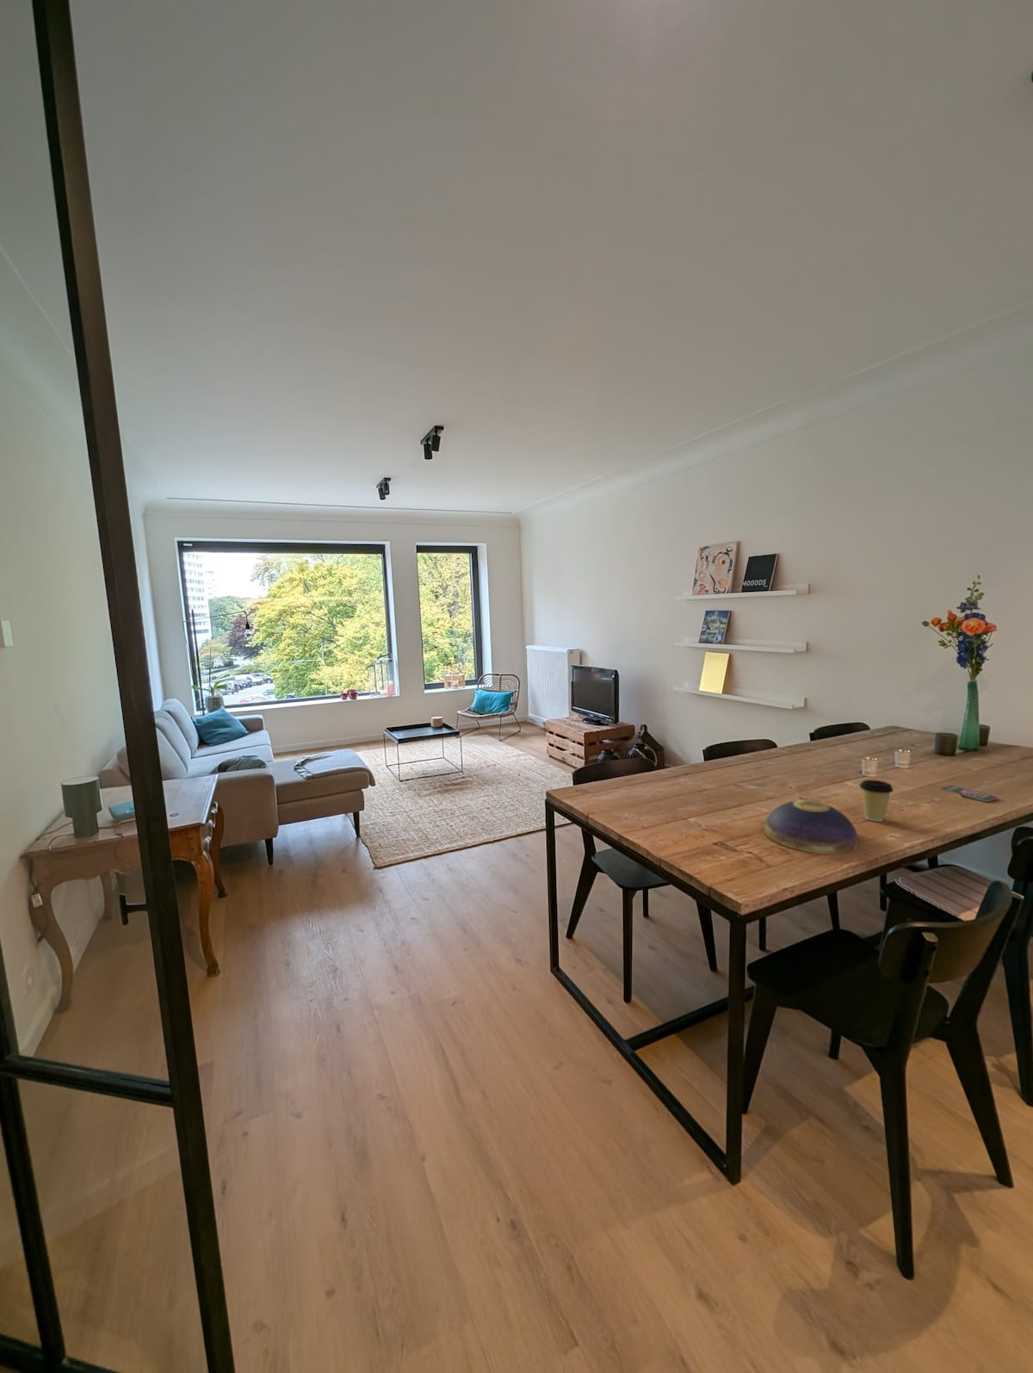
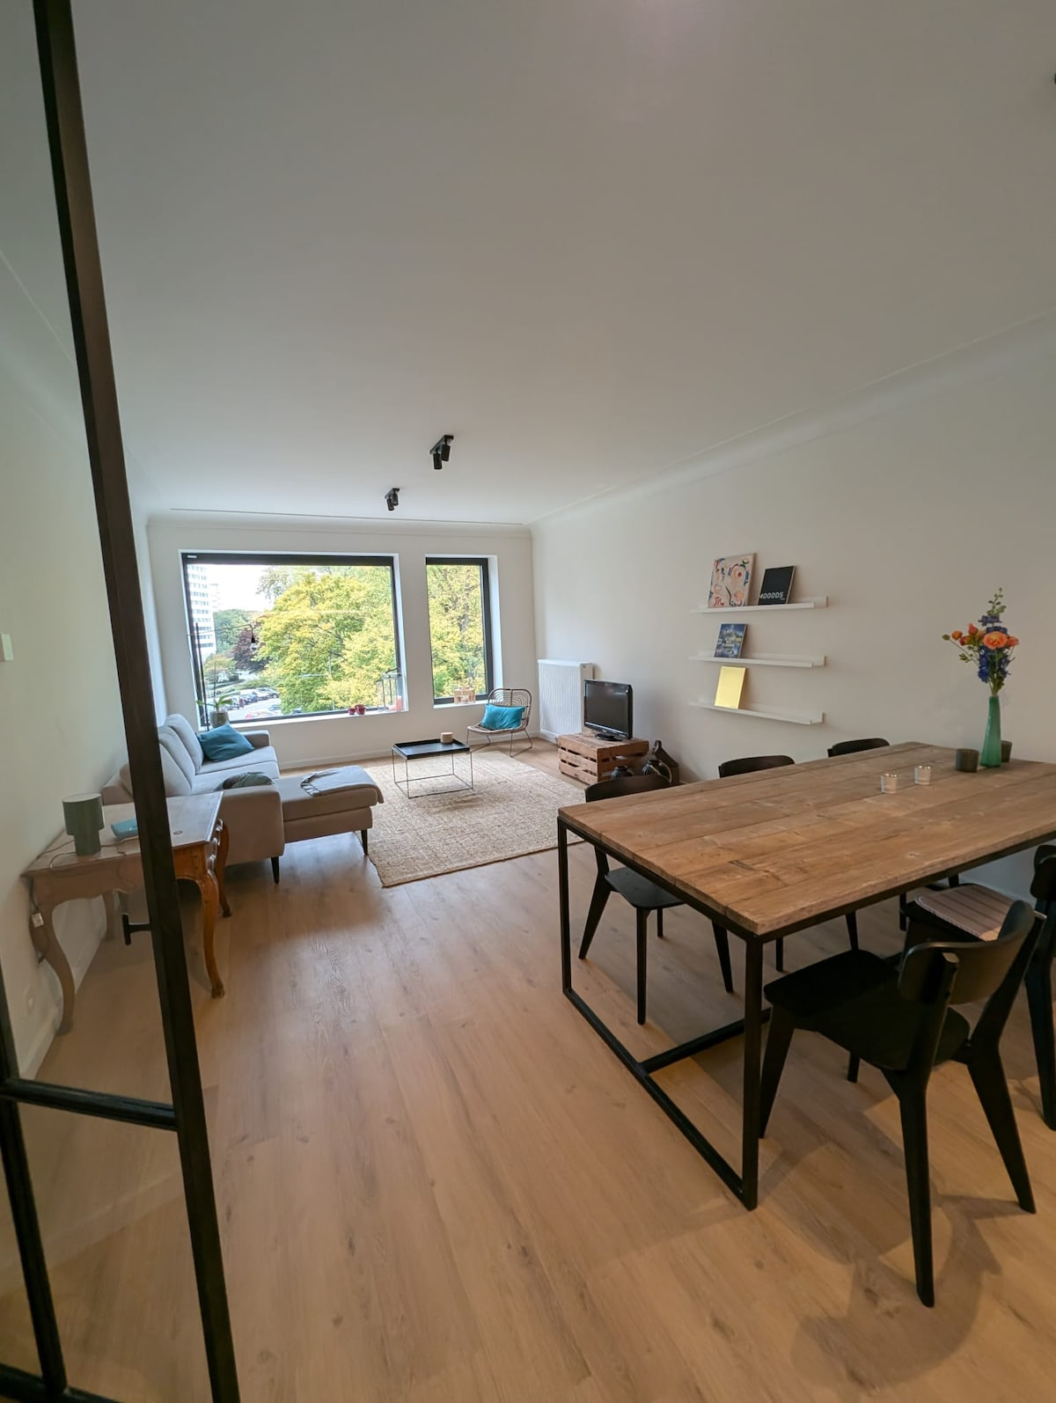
- coffee cup [858,778,894,823]
- smartphone [940,785,998,803]
- decorative bowl [763,799,860,855]
